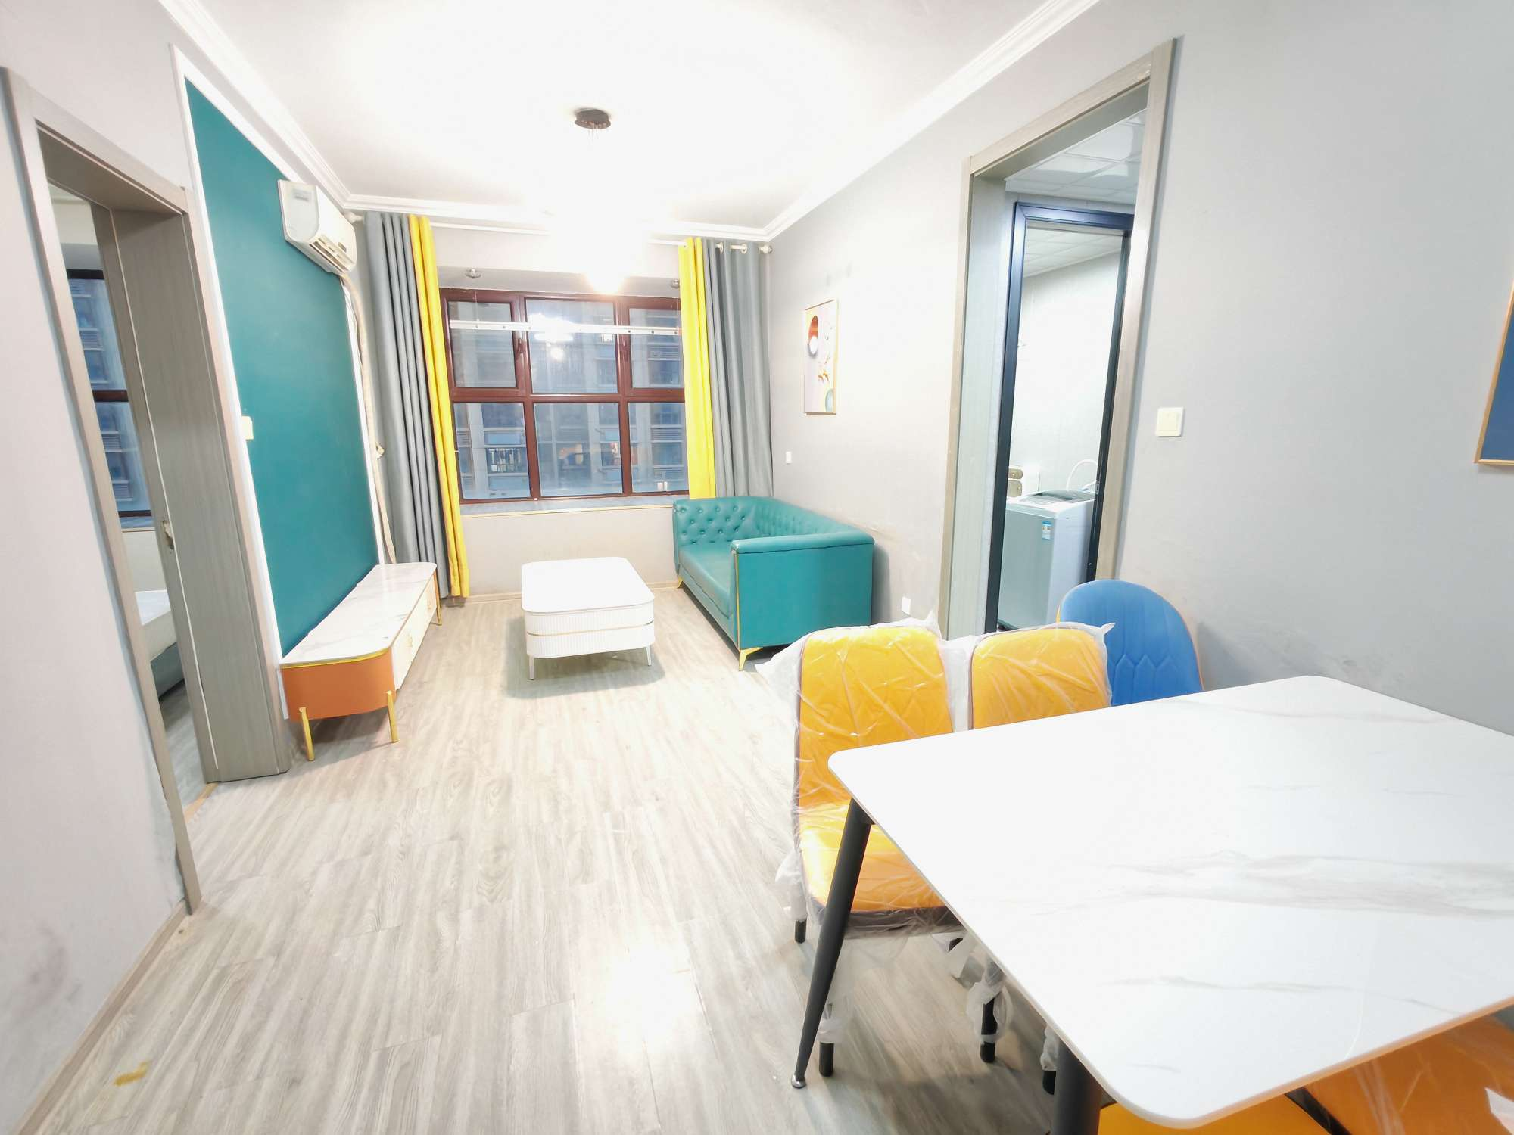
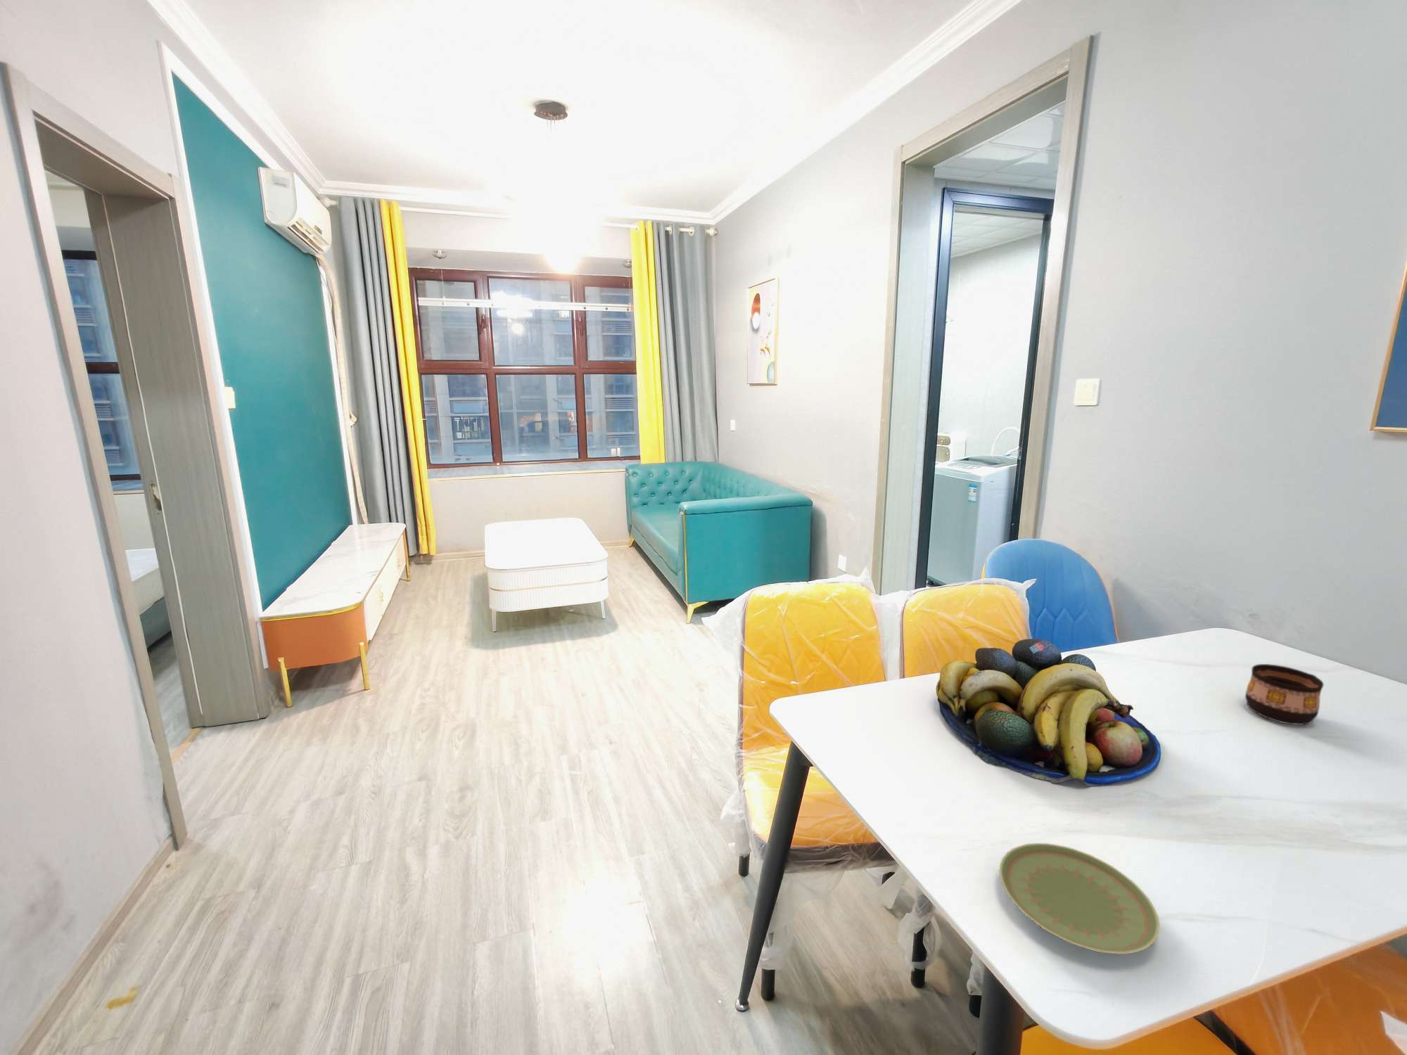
+ plate [998,842,1161,955]
+ cup [1244,663,1325,726]
+ fruit bowl [936,638,1161,787]
